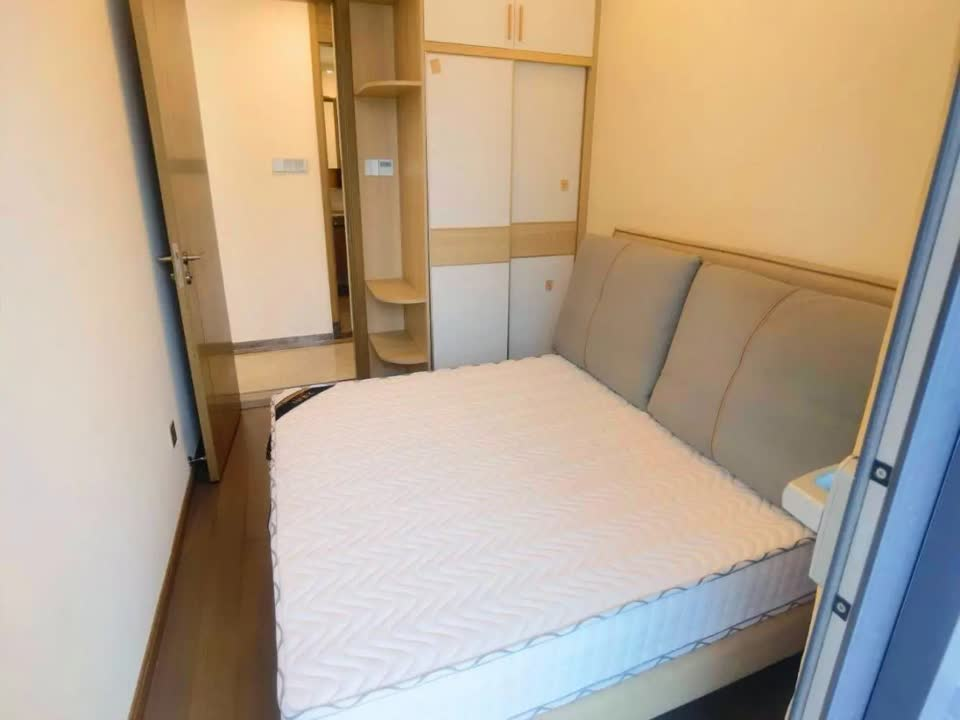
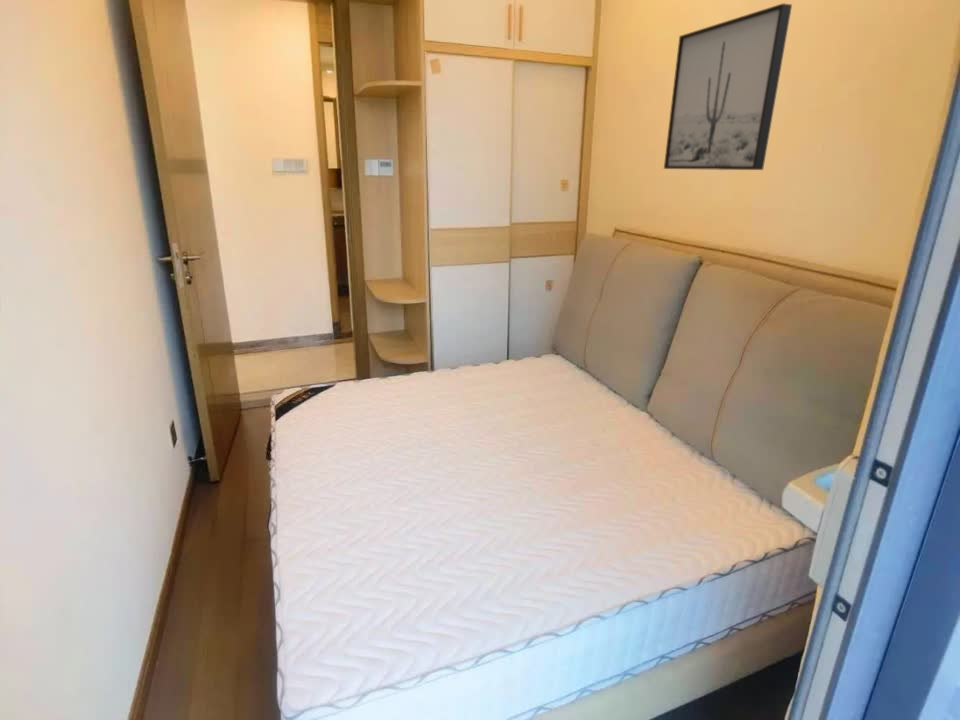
+ wall art [663,2,793,171]
